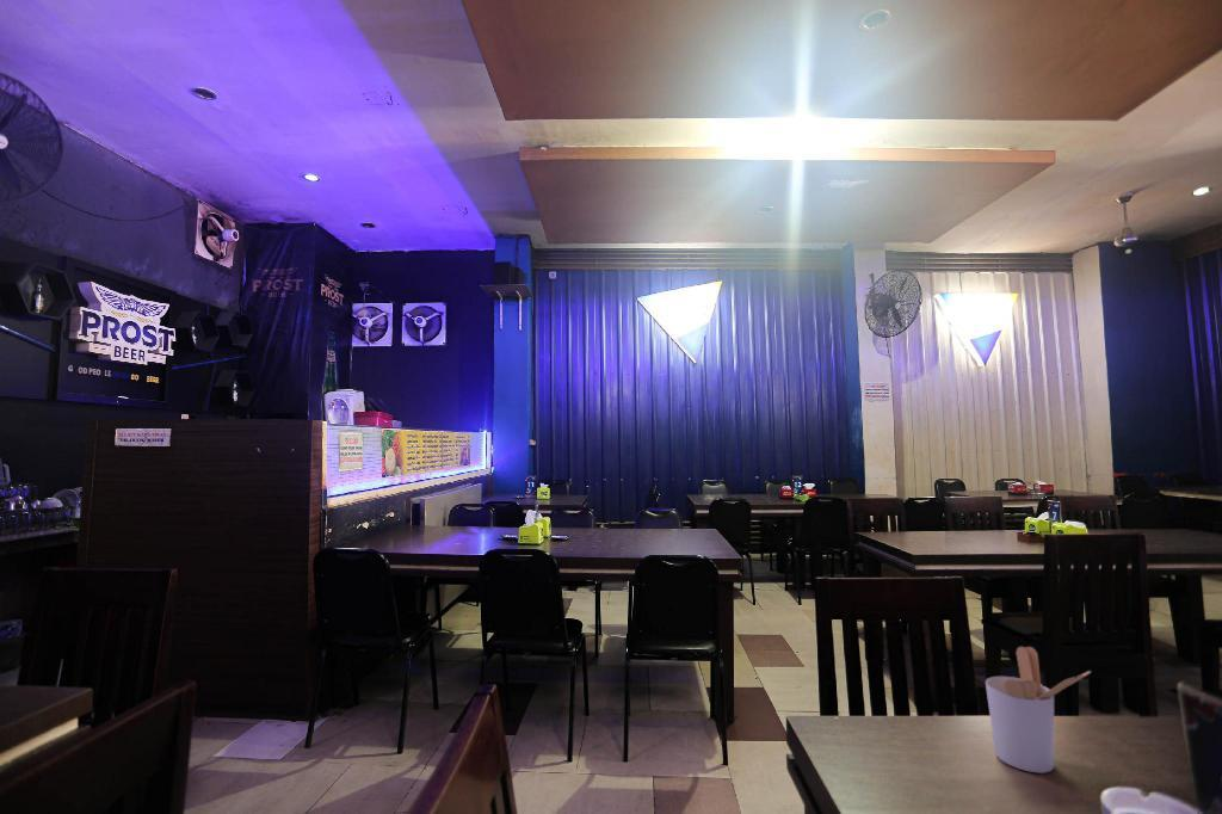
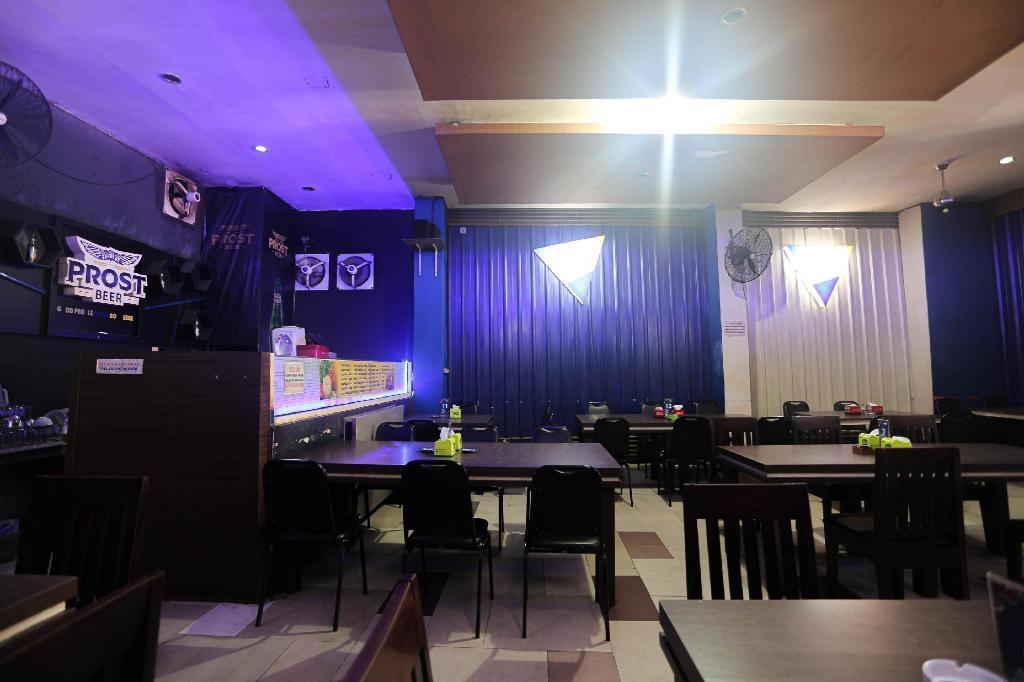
- utensil holder [985,646,1092,775]
